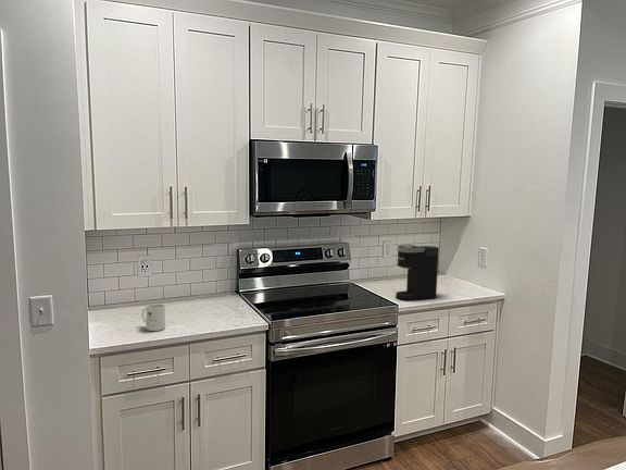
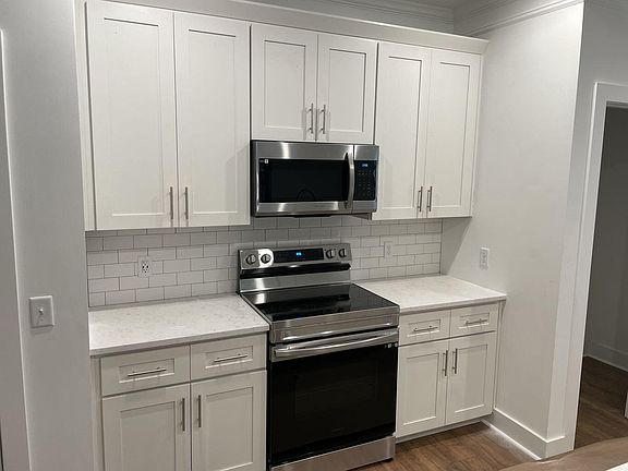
- mug [141,302,166,332]
- coffee maker [395,244,440,301]
